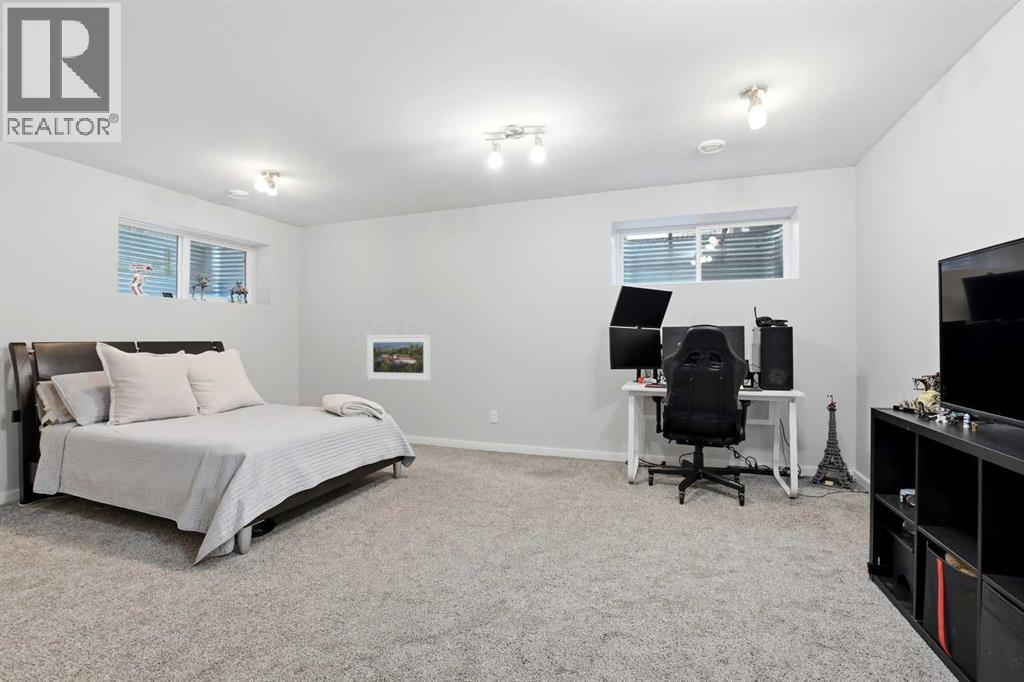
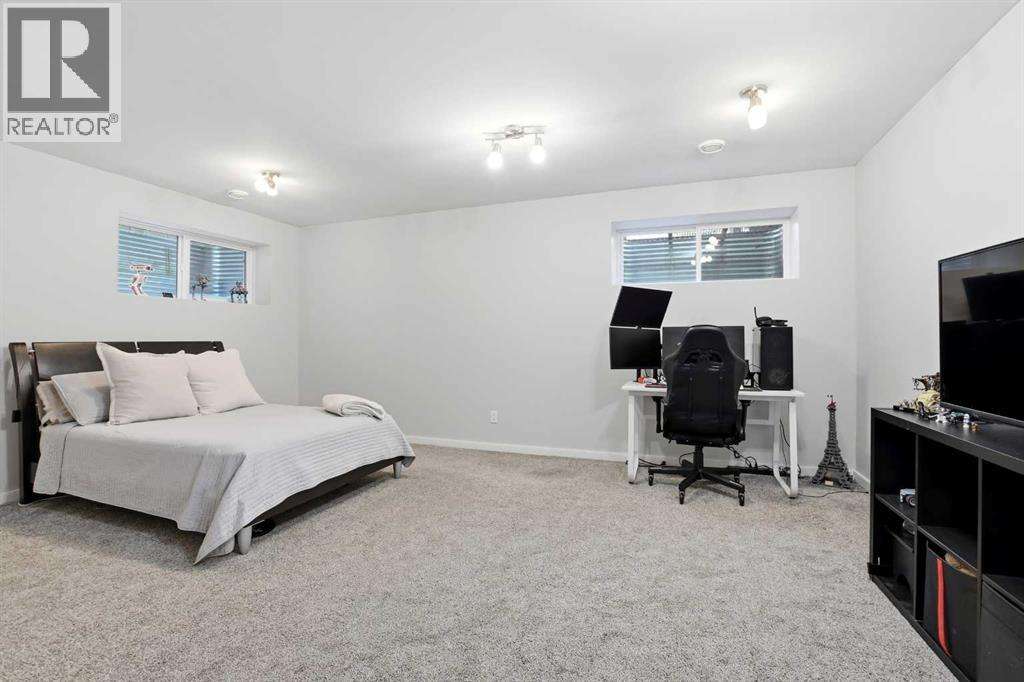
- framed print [366,334,432,382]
